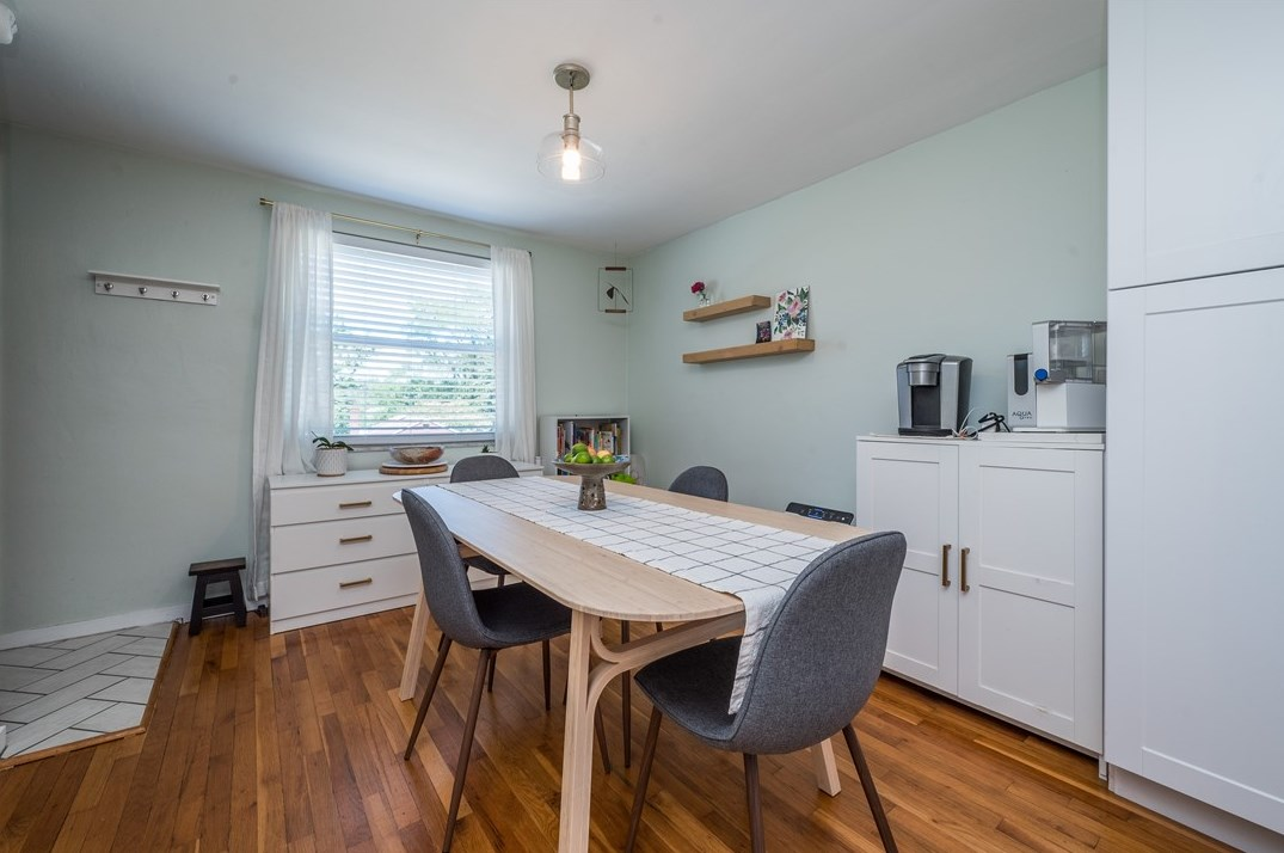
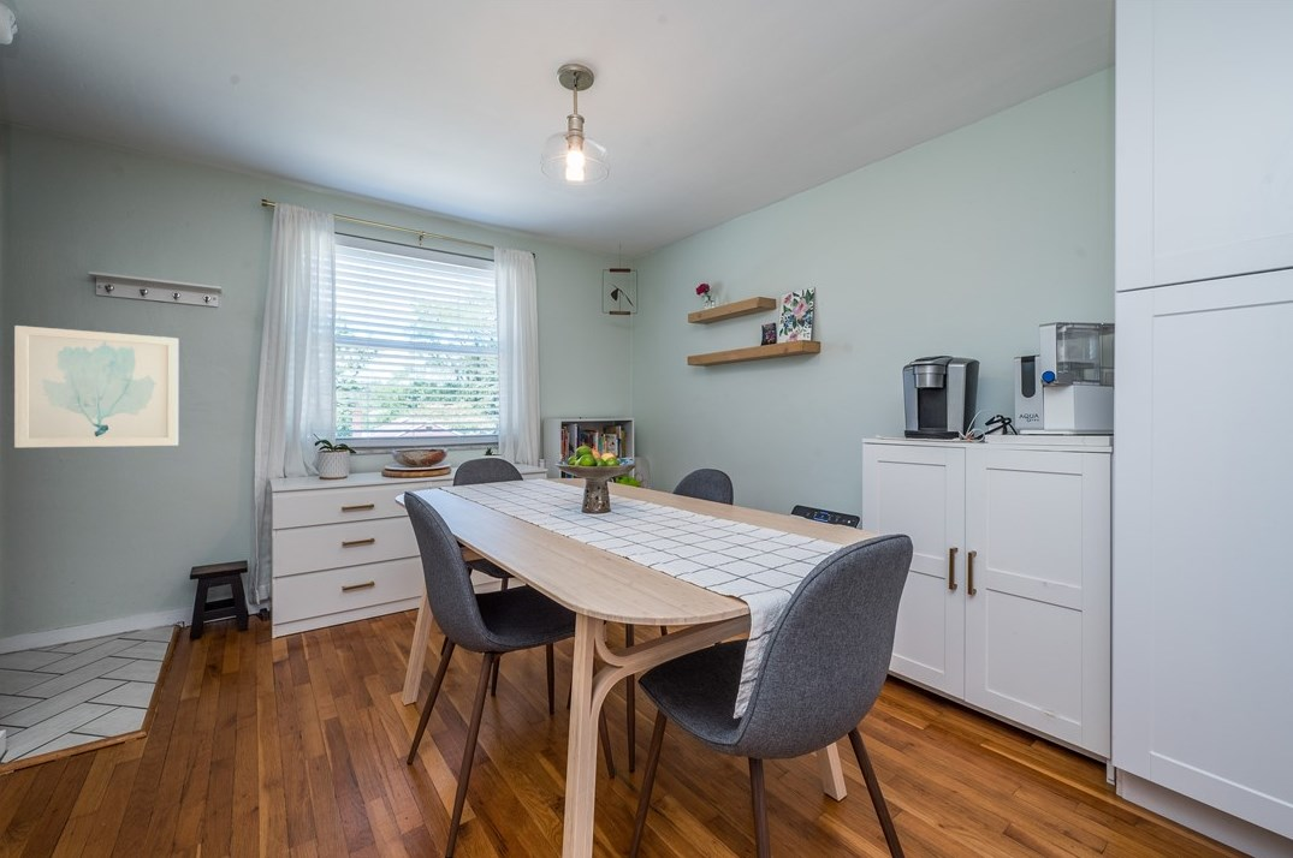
+ wall art [13,324,179,448]
